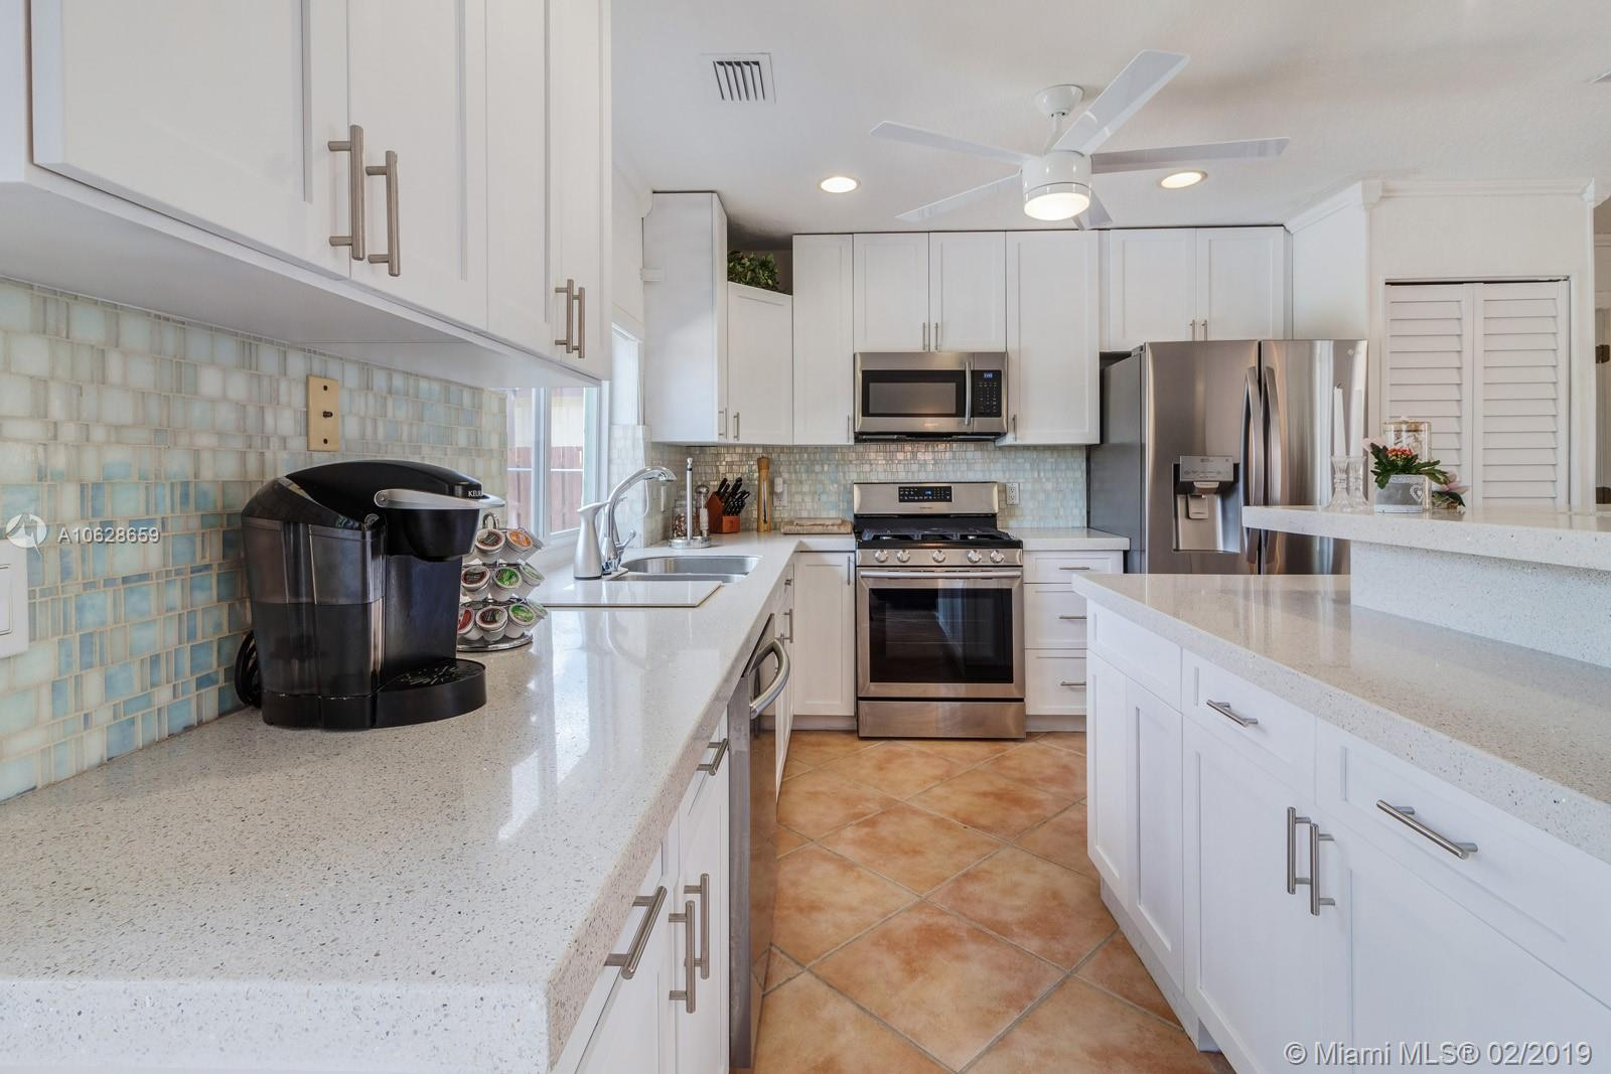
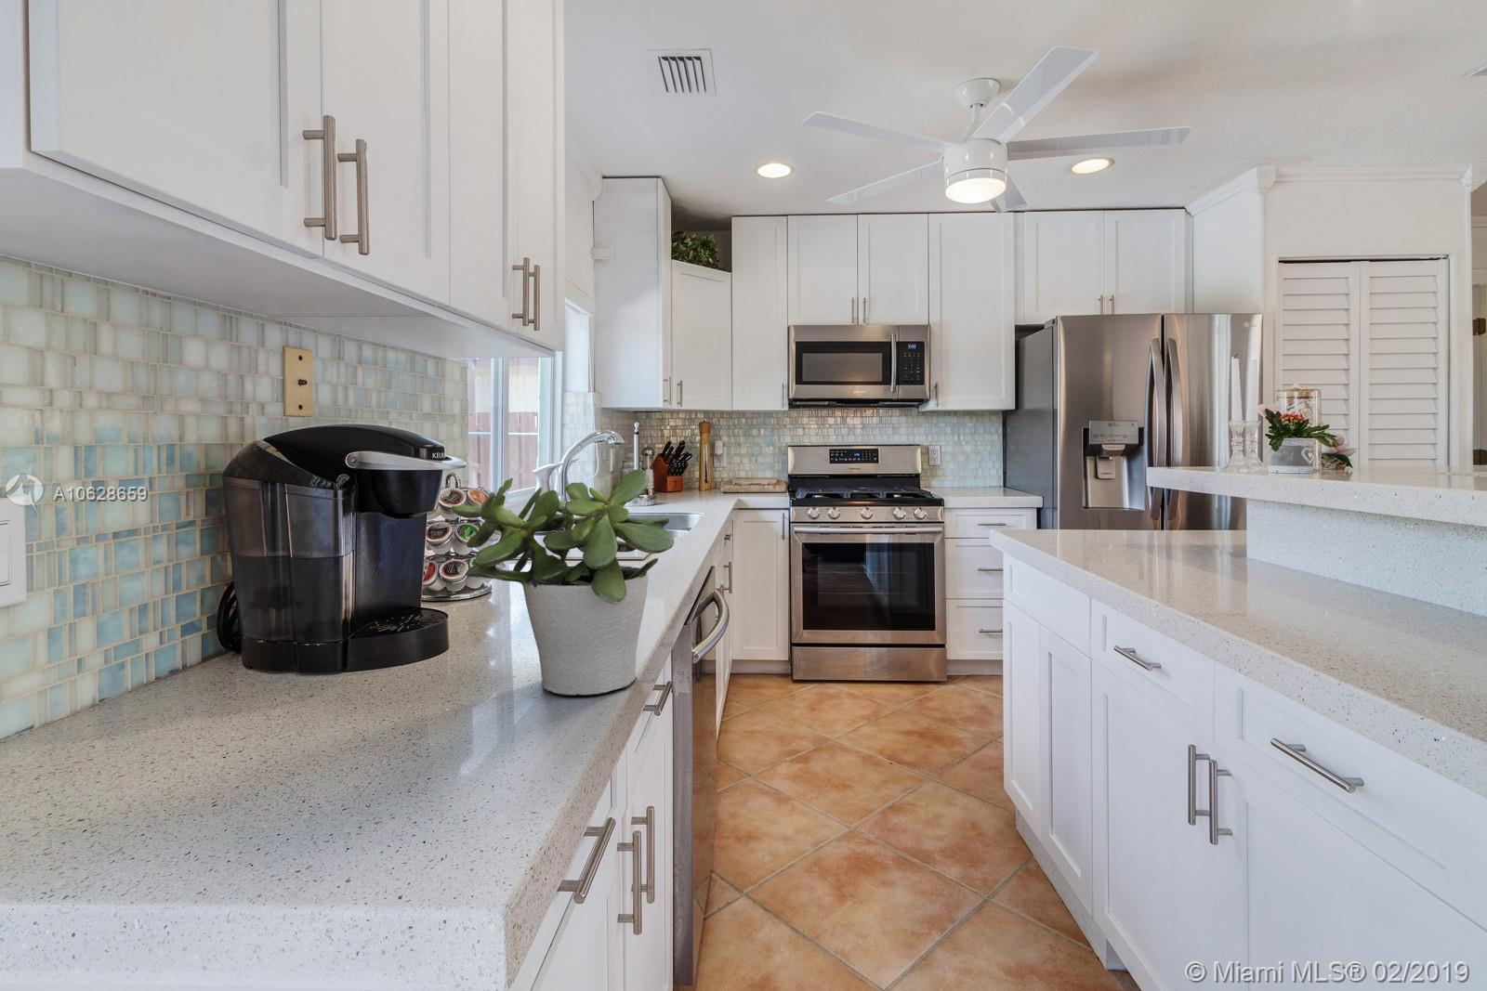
+ potted plant [450,468,675,697]
